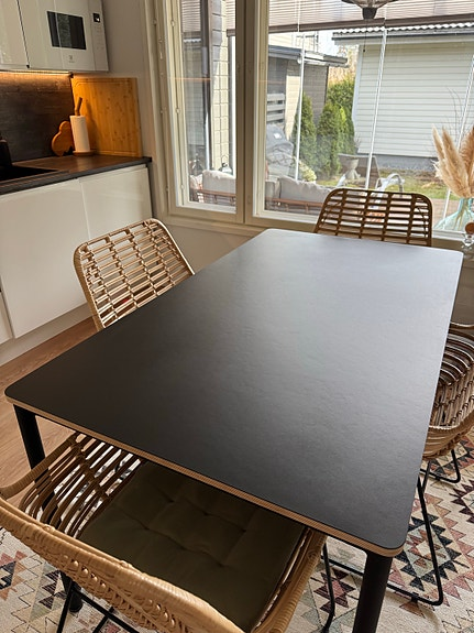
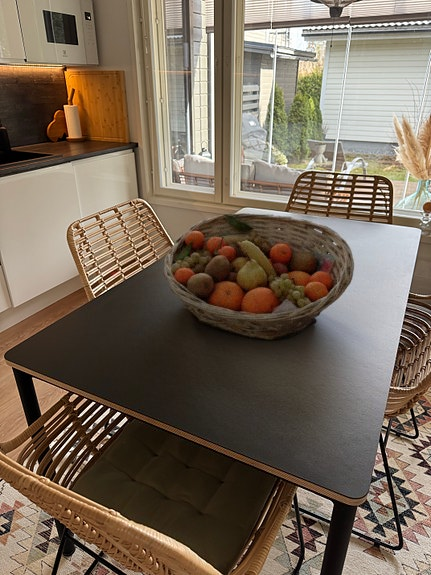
+ fruit basket [163,212,355,341]
